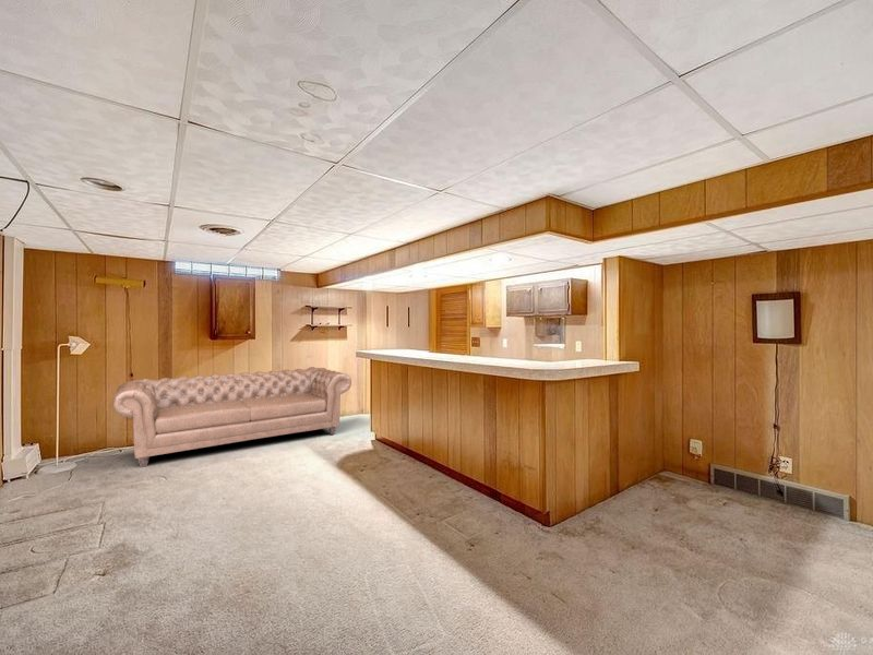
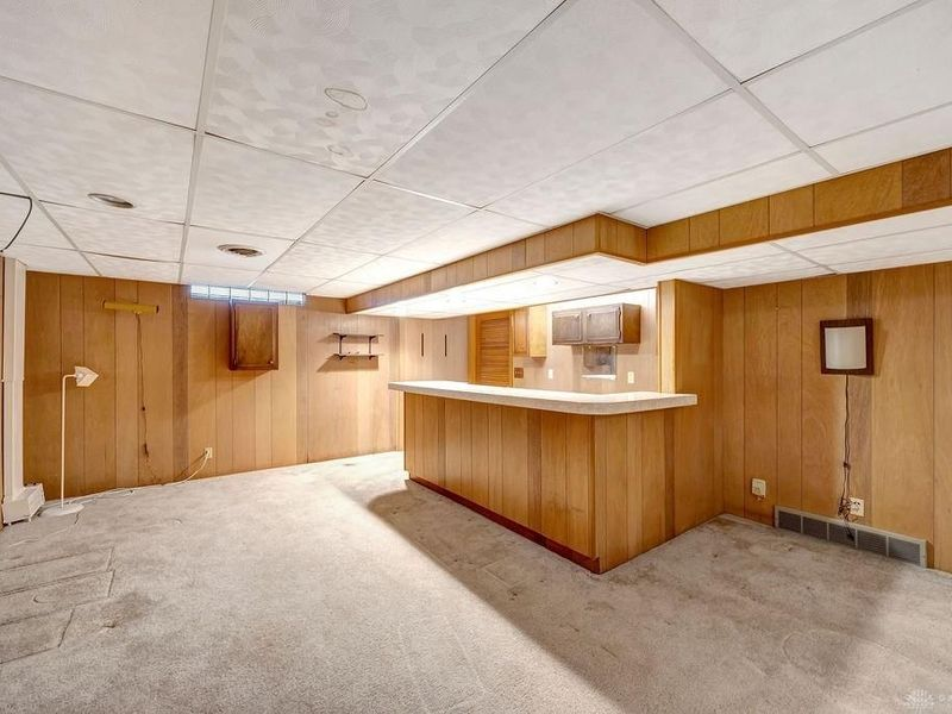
- sofa [111,366,352,468]
